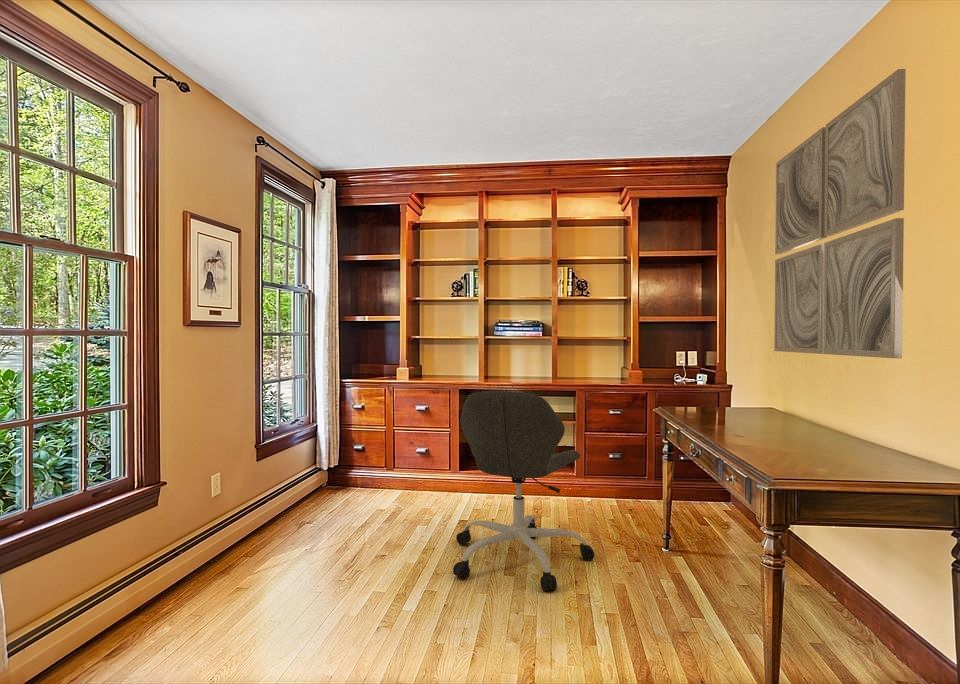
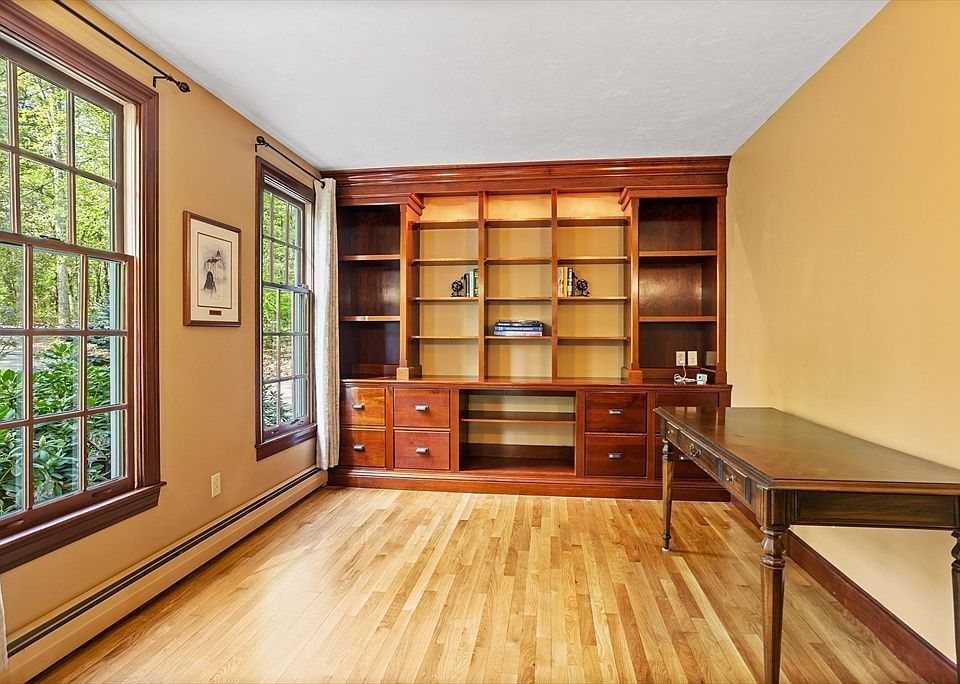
- office chair [452,390,596,593]
- wall art [773,68,907,359]
